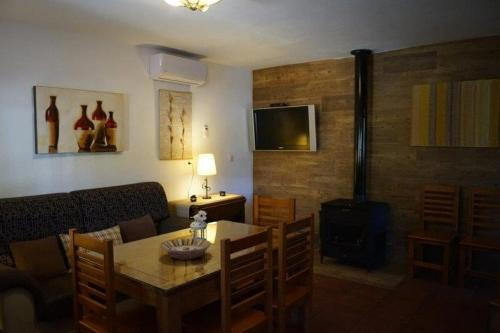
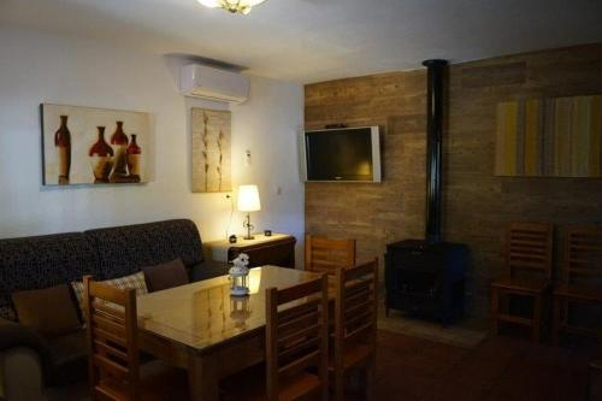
- serving bowl [160,238,213,261]
